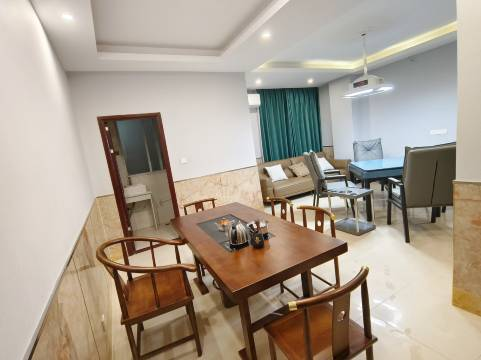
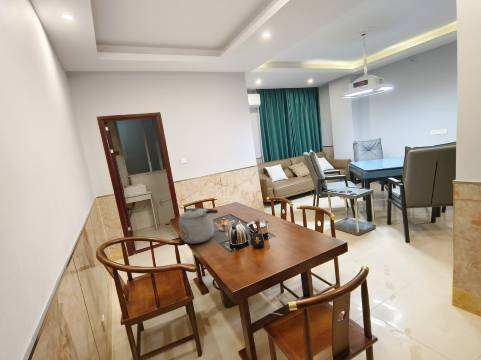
+ kettle [178,207,219,245]
